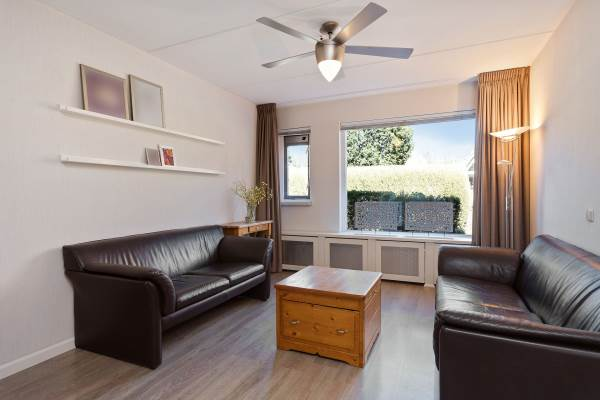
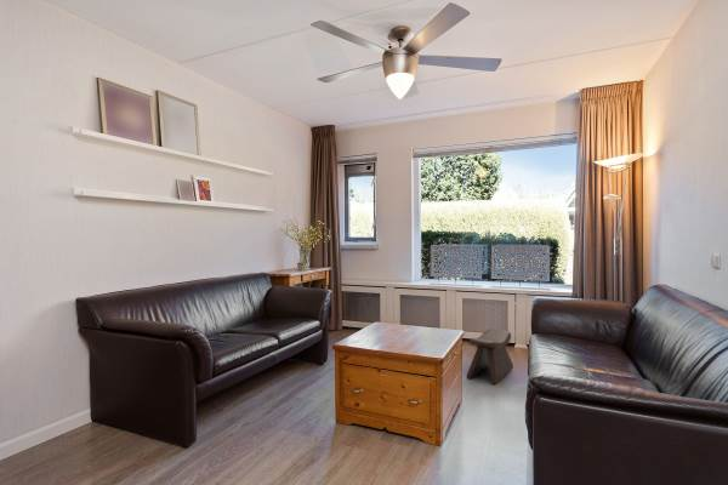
+ stool [466,327,514,386]
